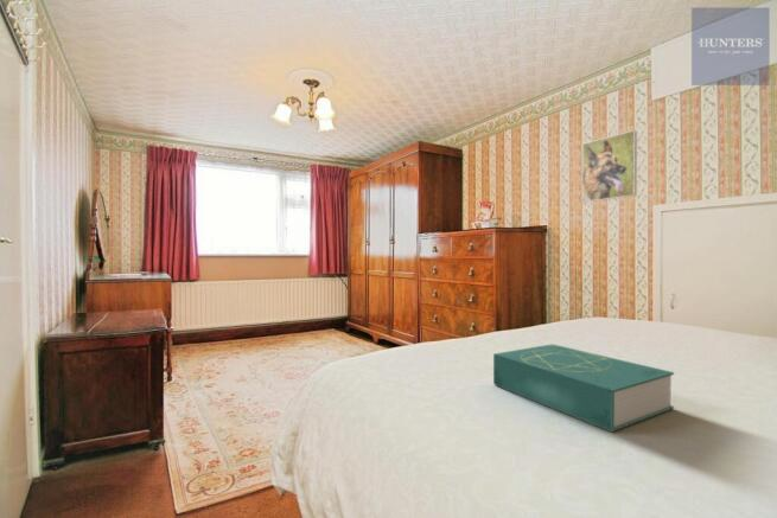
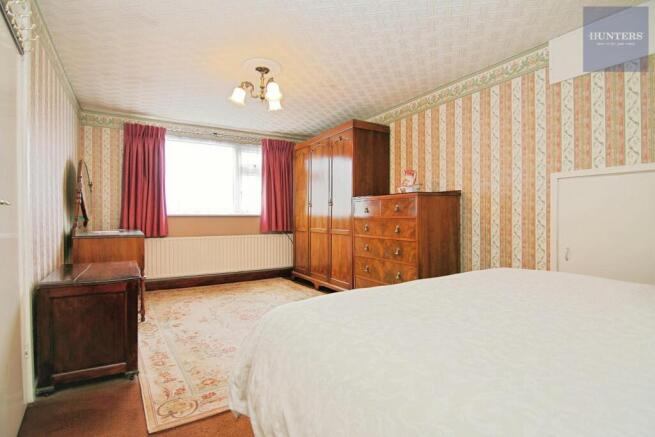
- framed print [581,129,638,204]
- book [492,343,675,433]
